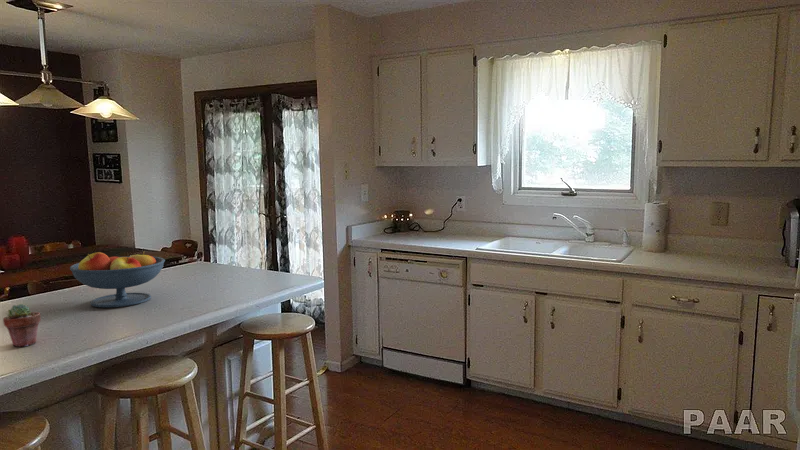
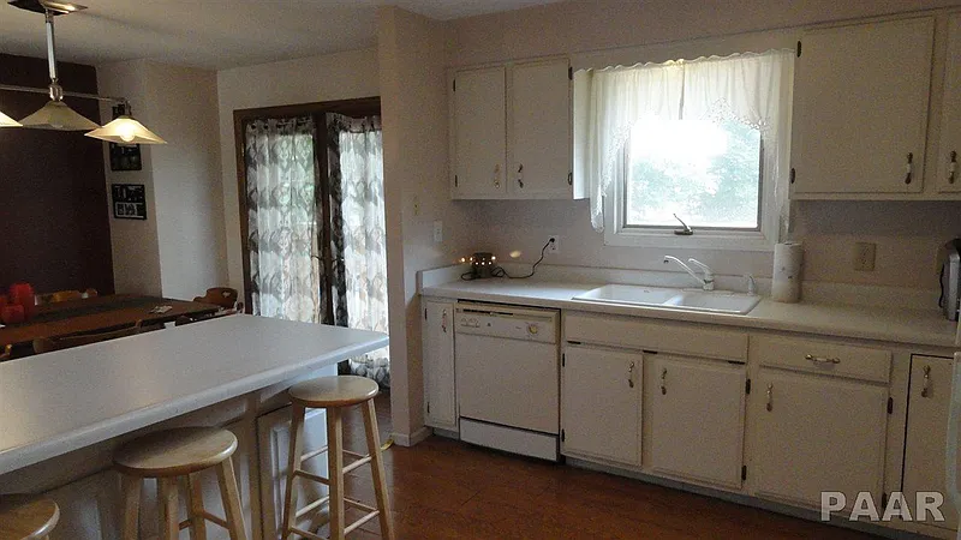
- potted succulent [2,303,42,347]
- fruit bowl [69,250,166,309]
